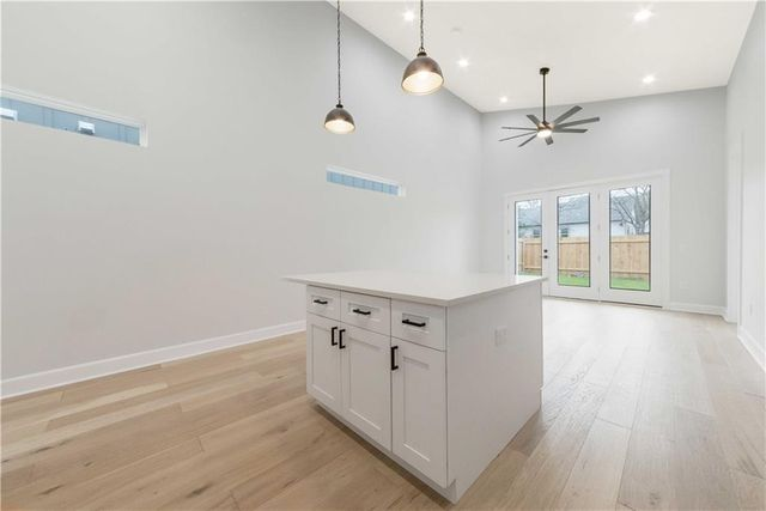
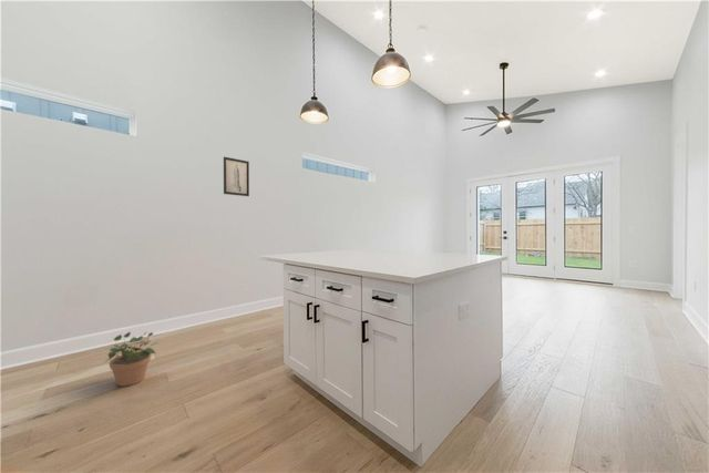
+ wall art [223,156,250,197]
+ potted plant [105,331,158,388]
